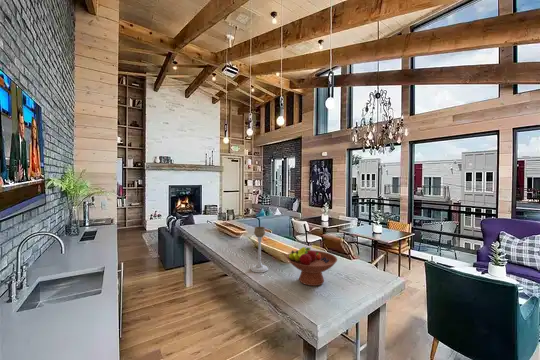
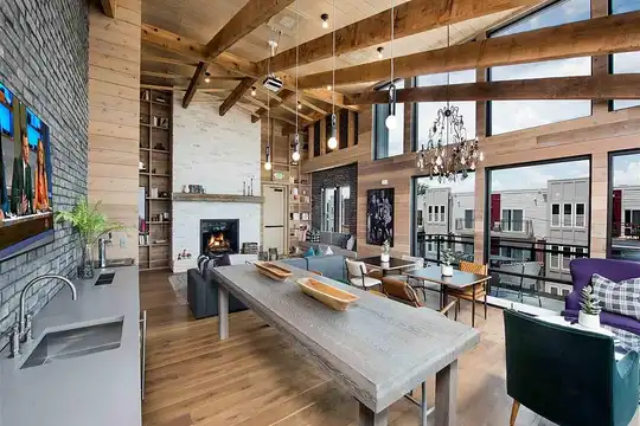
- candle holder [250,226,269,274]
- fruit bowl [286,246,338,287]
